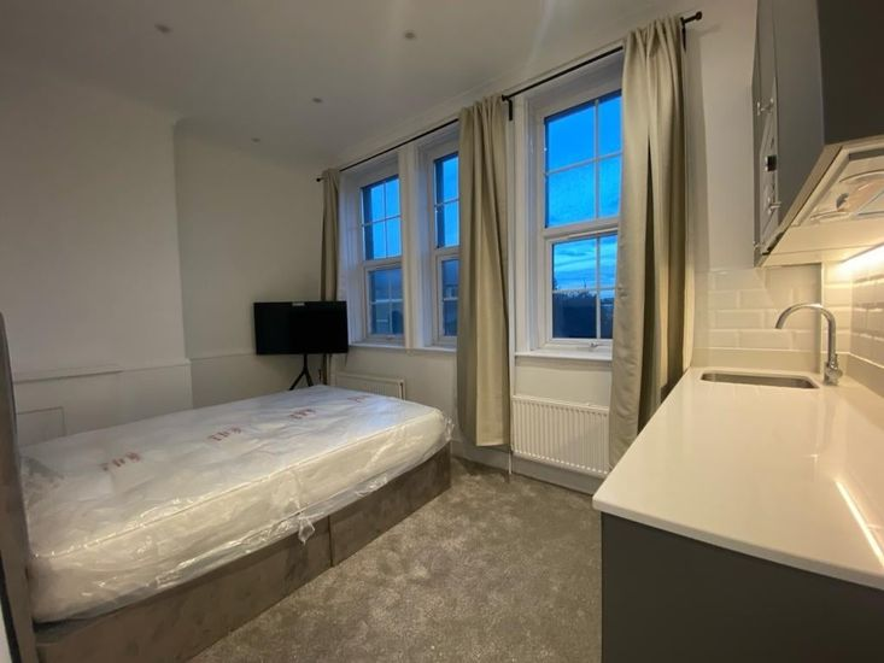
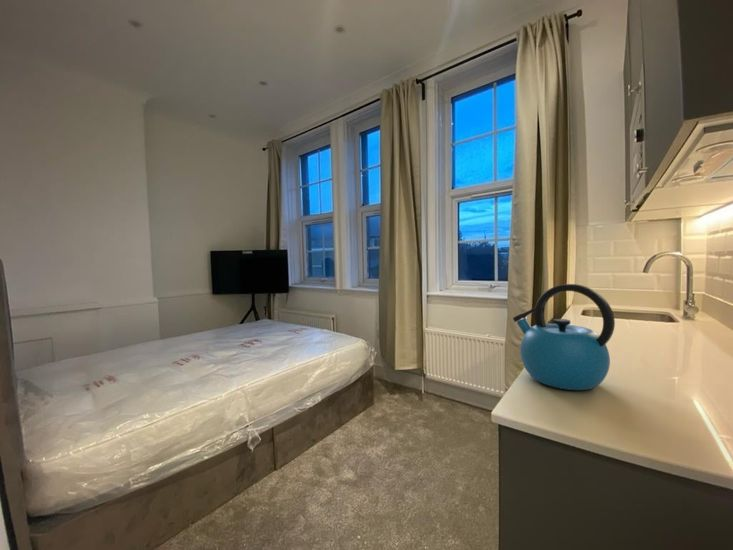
+ kettle [512,283,616,391]
